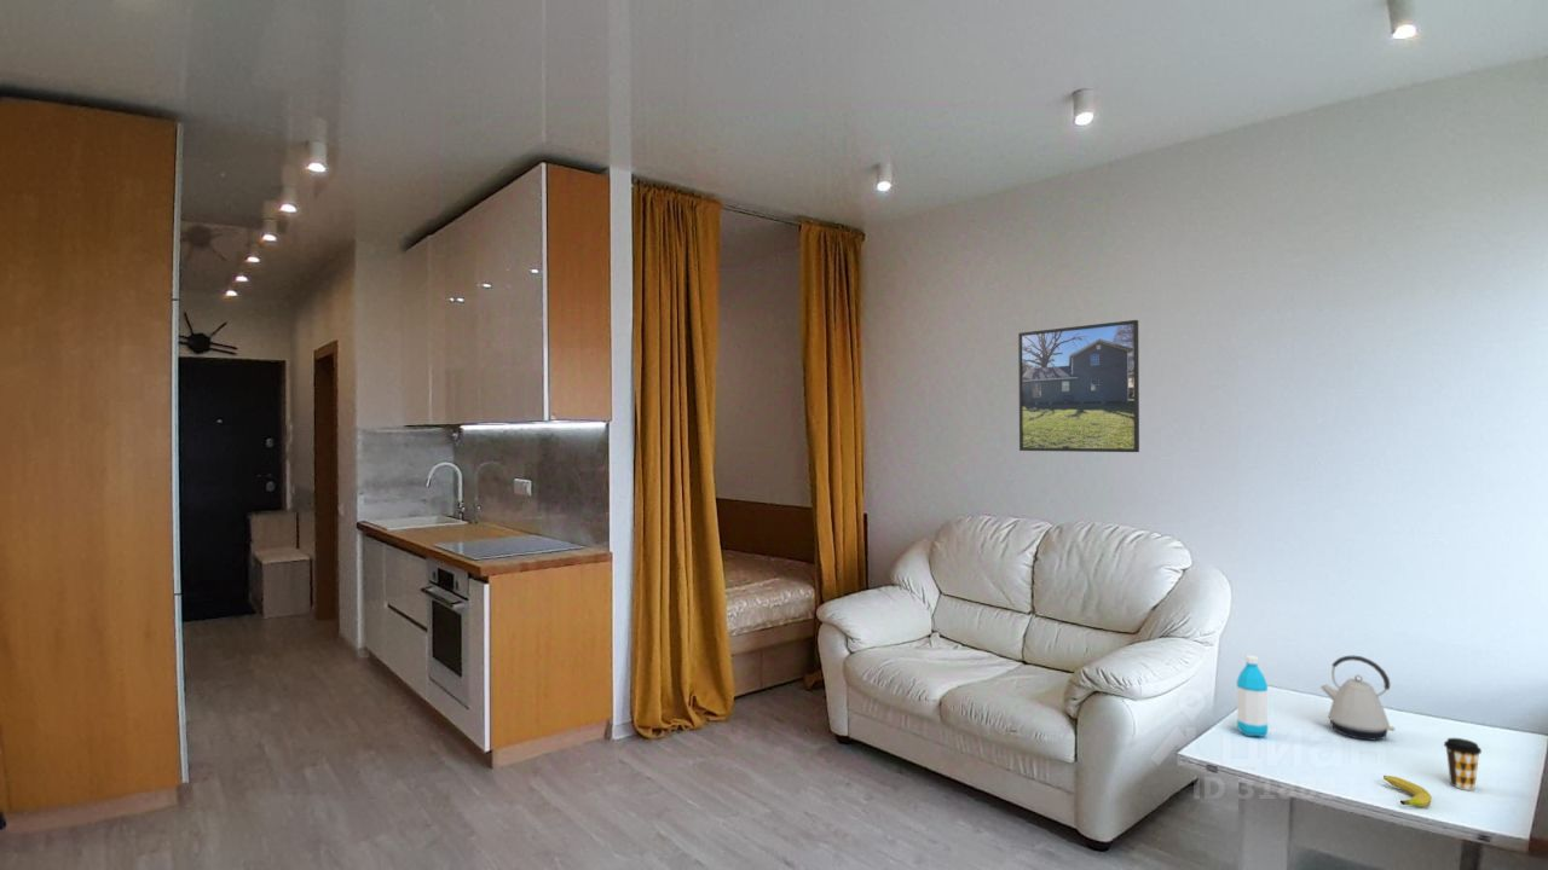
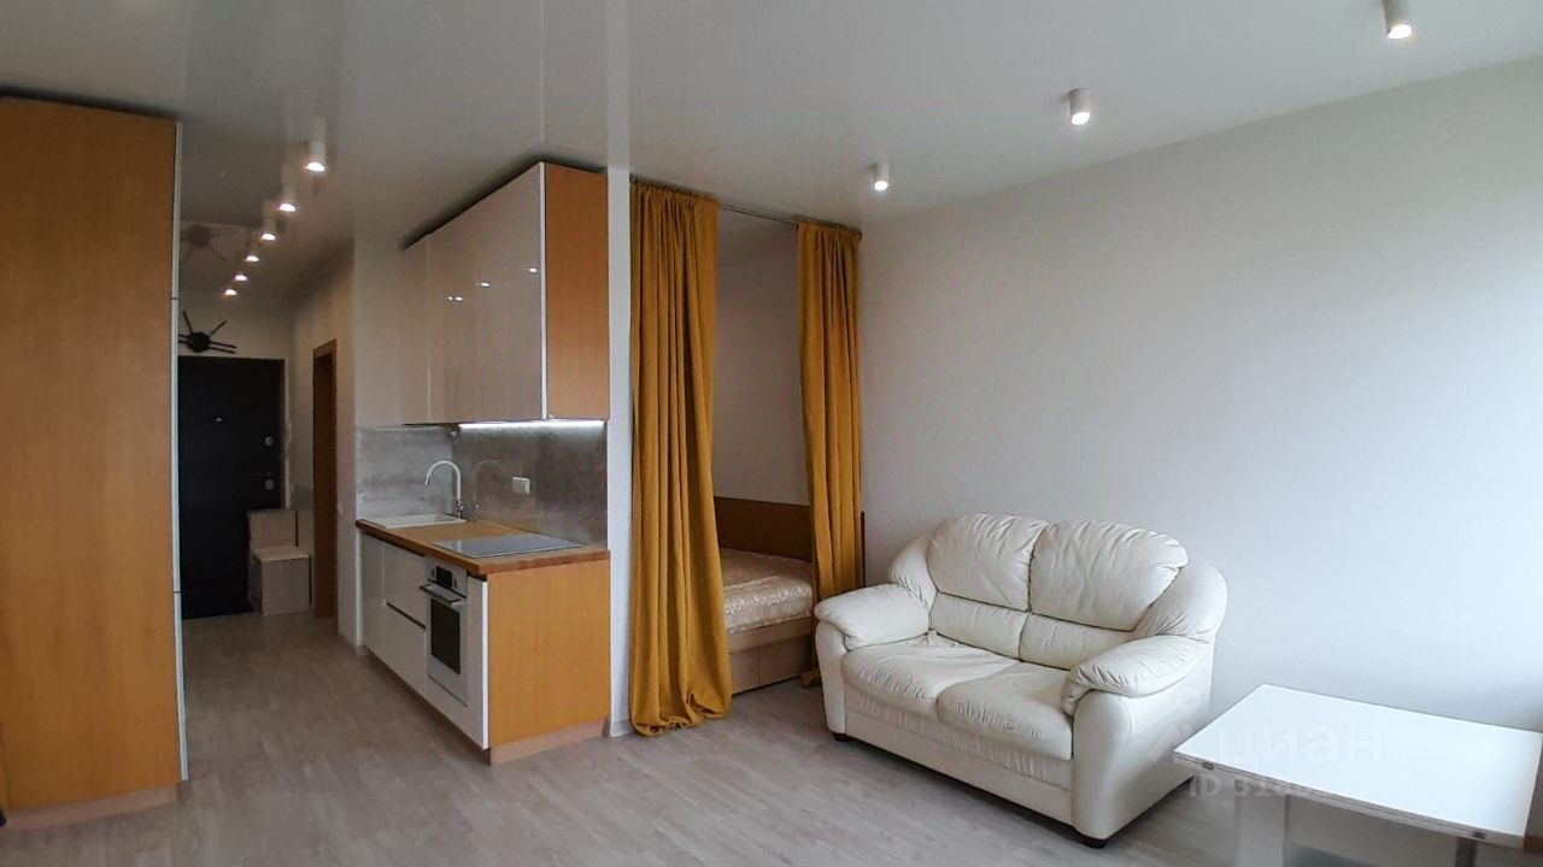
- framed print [1017,319,1140,453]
- coffee cup [1443,737,1483,791]
- fruit [1382,775,1432,808]
- kettle [1319,655,1396,742]
- water bottle [1236,654,1269,738]
